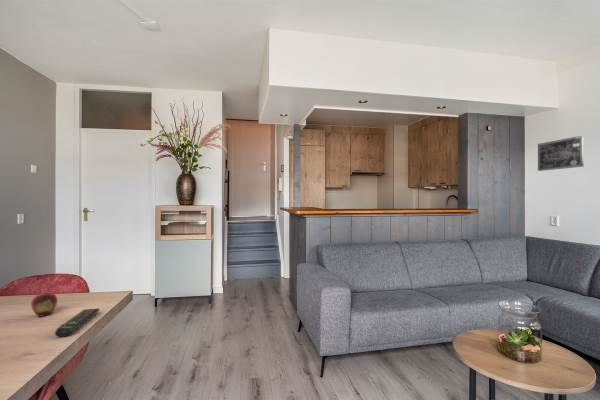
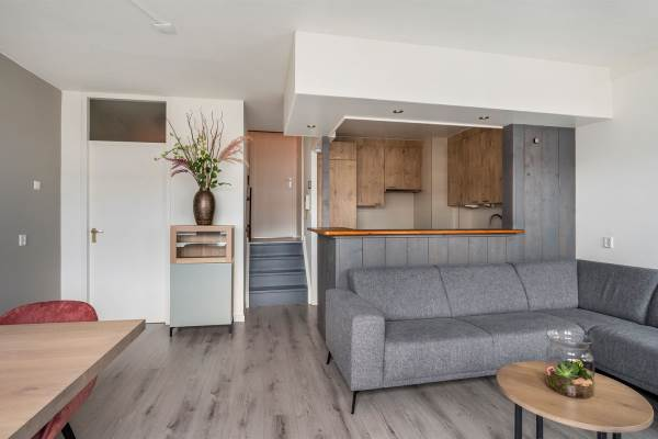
- remote control [54,308,100,338]
- wall art [537,135,584,172]
- fruit [30,288,58,318]
